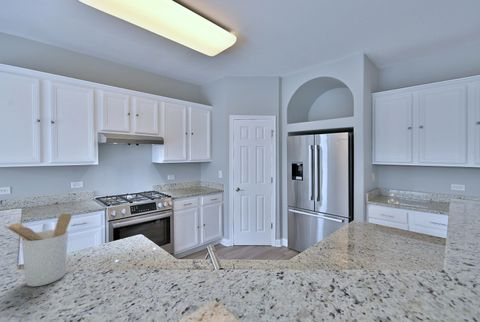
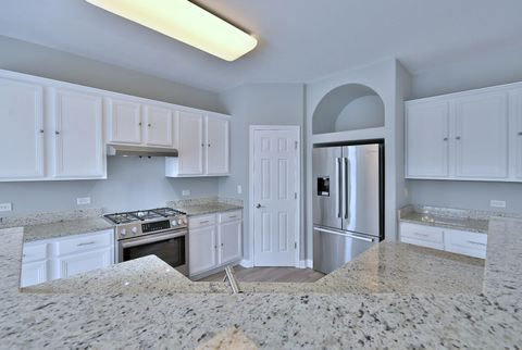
- utensil holder [3,212,72,287]
